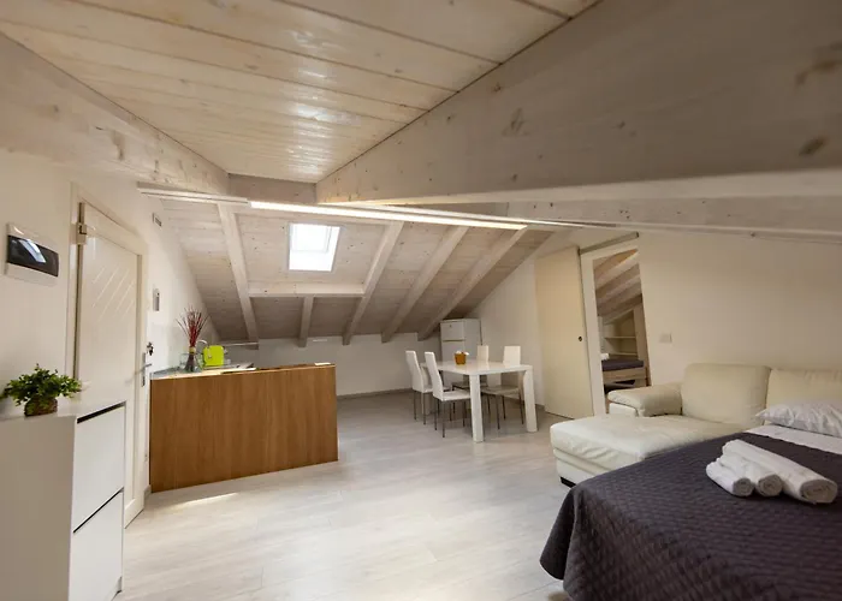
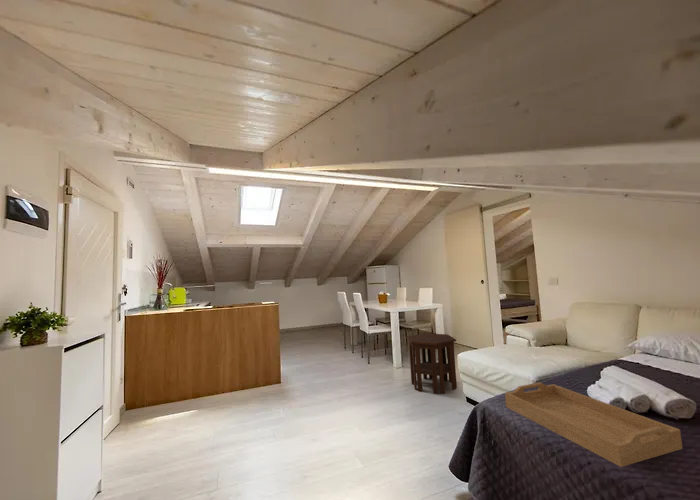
+ serving tray [504,382,684,468]
+ side table [405,332,458,395]
